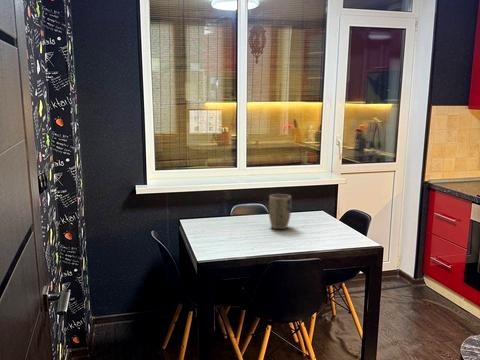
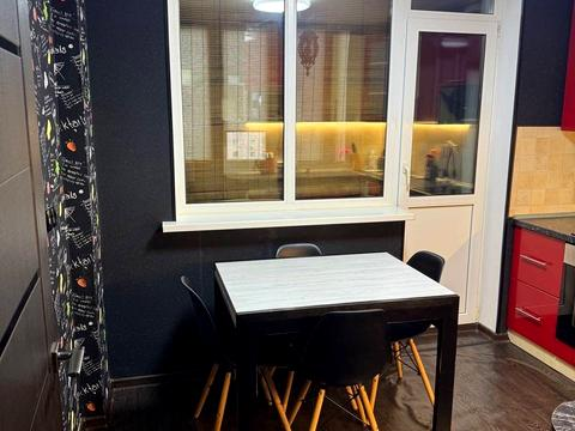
- plant pot [268,193,292,230]
